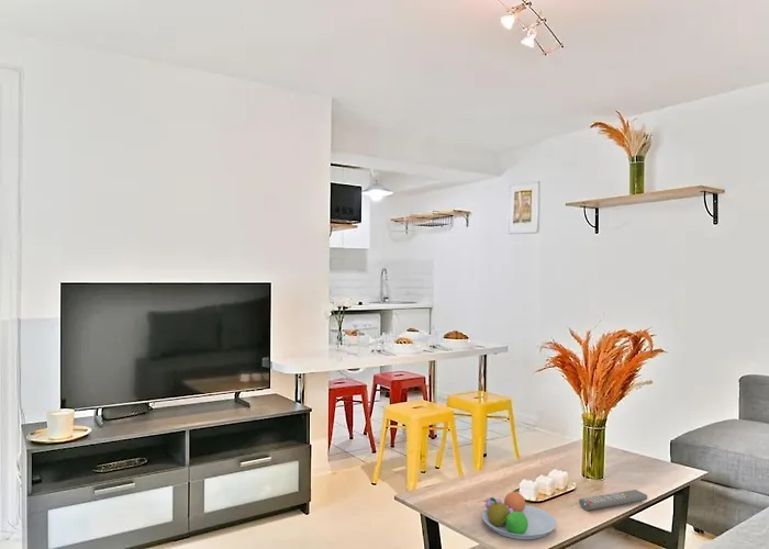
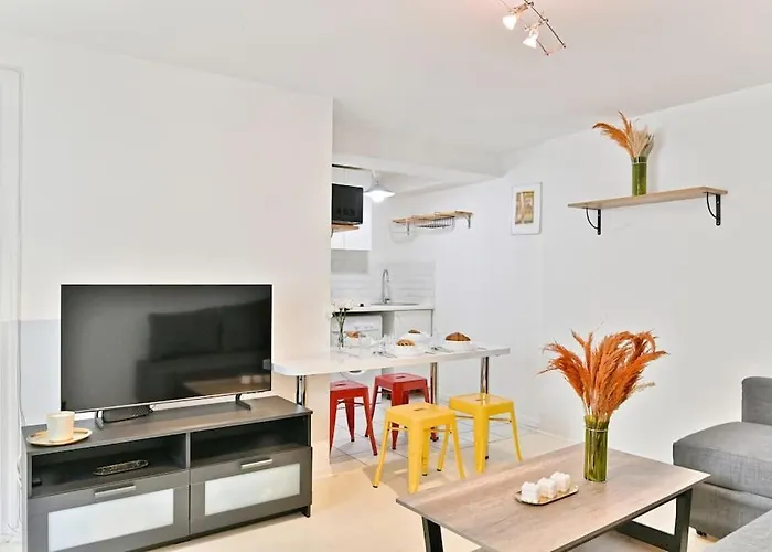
- fruit bowl [481,490,558,540]
- remote control [578,489,648,512]
